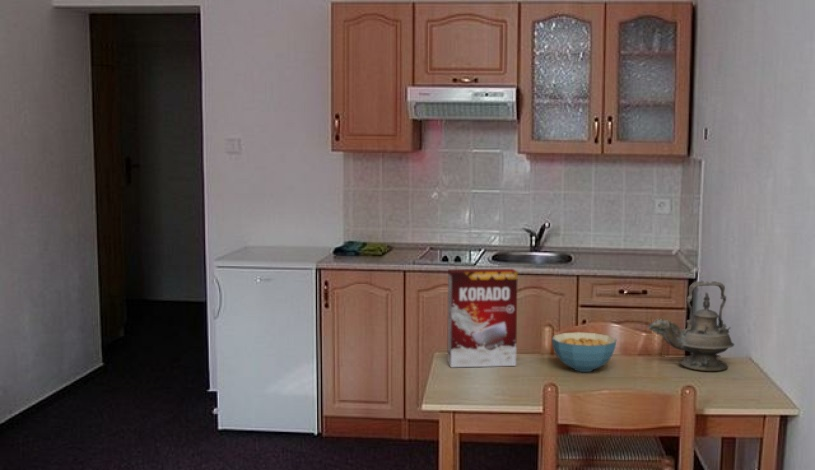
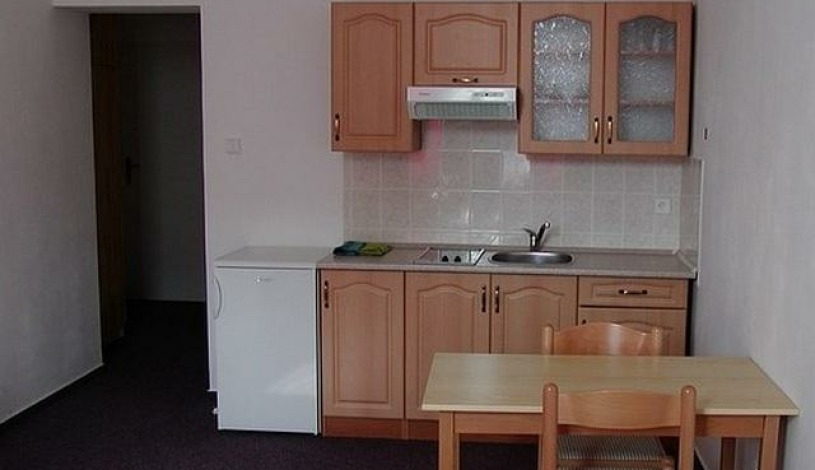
- teapot [647,280,735,372]
- cereal bowl [551,331,617,373]
- cereal box [446,268,519,368]
